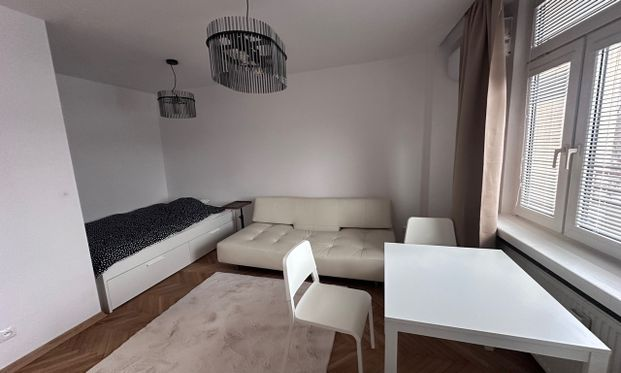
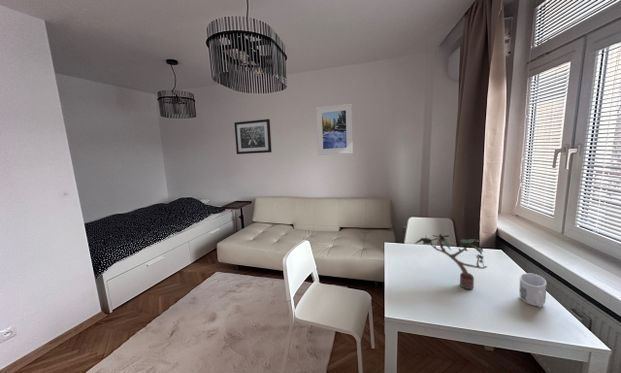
+ wall art [233,118,273,155]
+ potted plant [414,232,489,290]
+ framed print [315,103,354,156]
+ mug [519,272,547,308]
